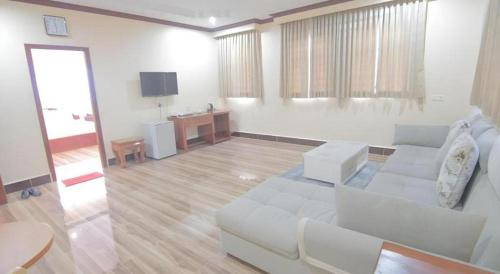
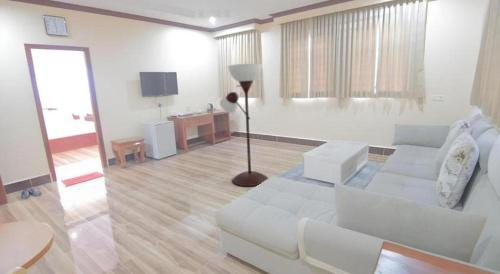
+ floor lamp [218,63,269,187]
